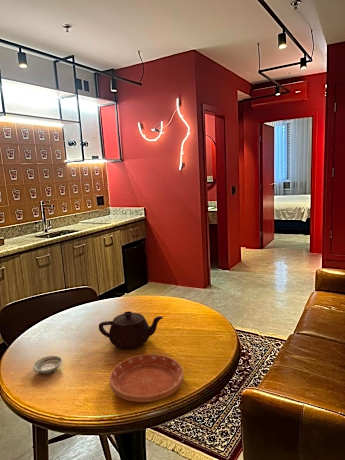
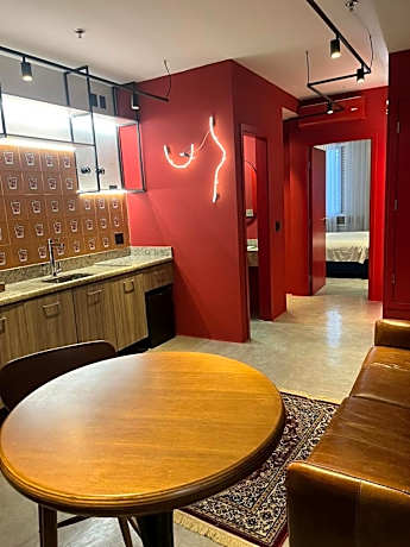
- saucer [109,353,184,403]
- saucer [32,355,63,374]
- teapot [98,310,164,350]
